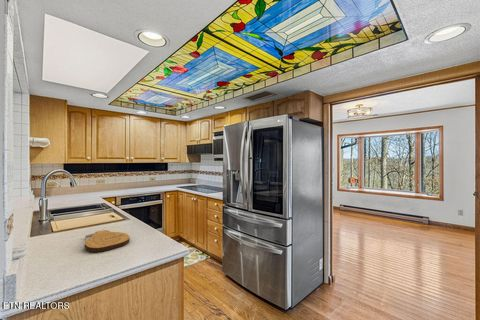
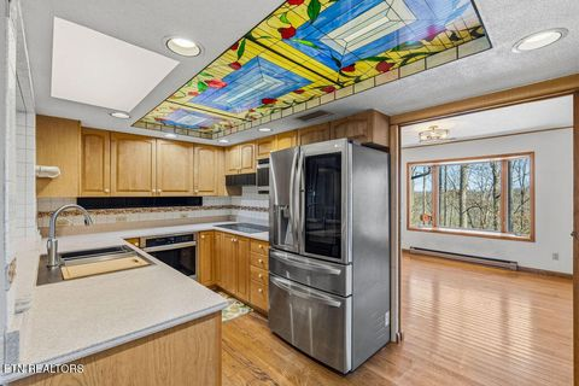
- key chain [84,229,131,253]
